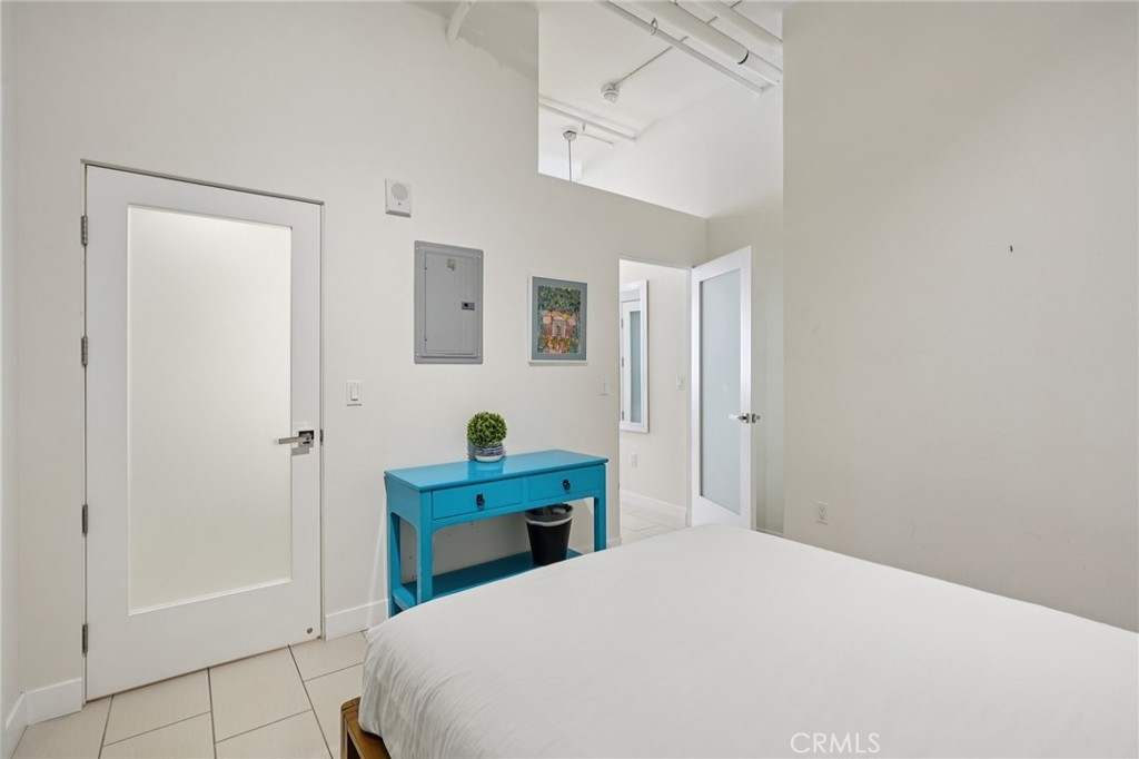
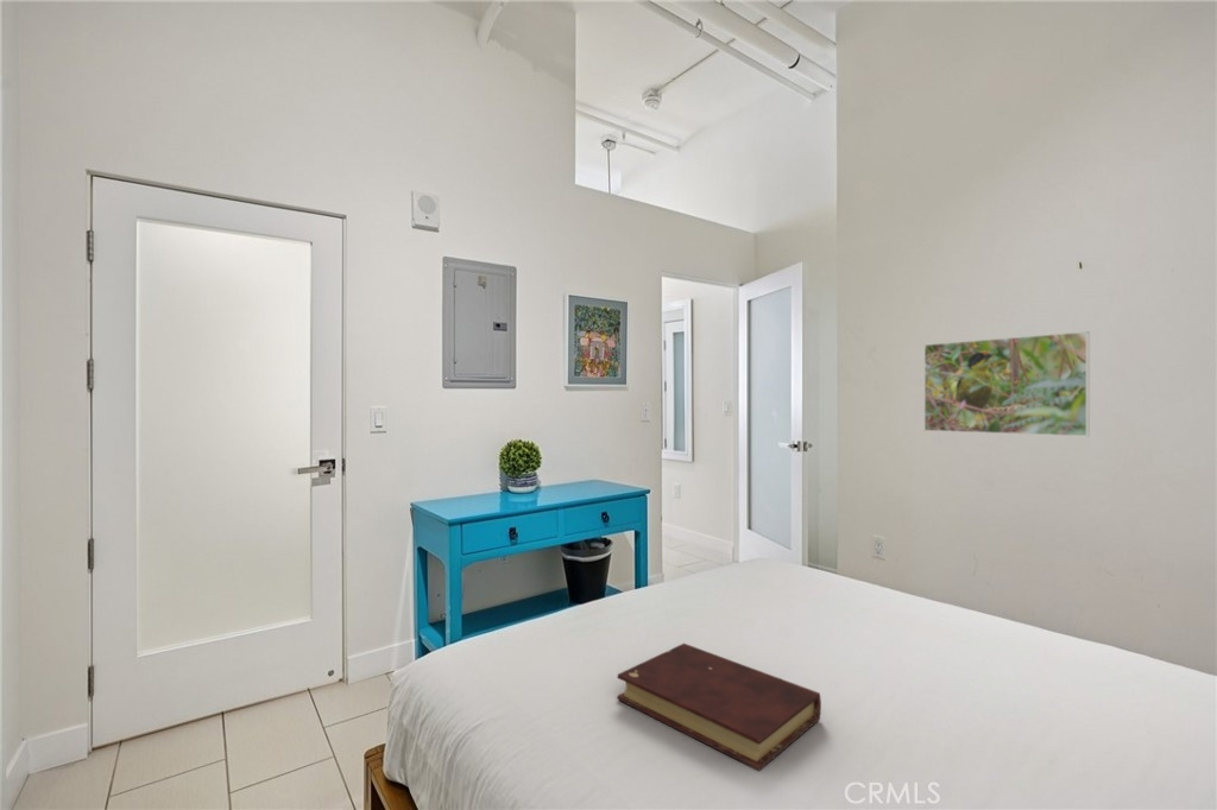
+ book [617,643,822,772]
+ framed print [923,330,1091,437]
